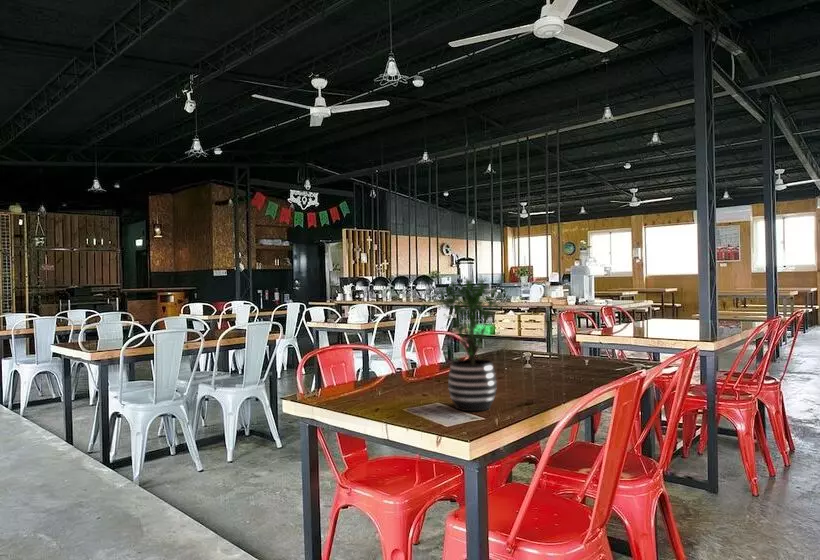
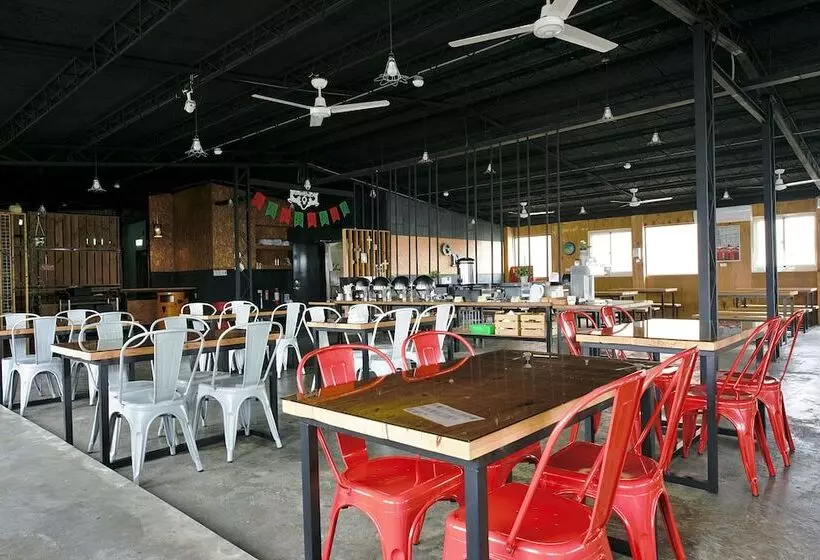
- potted plant [419,275,520,412]
